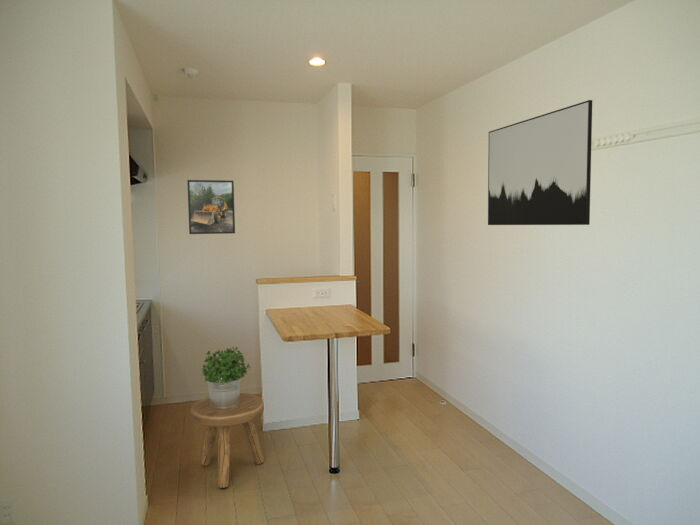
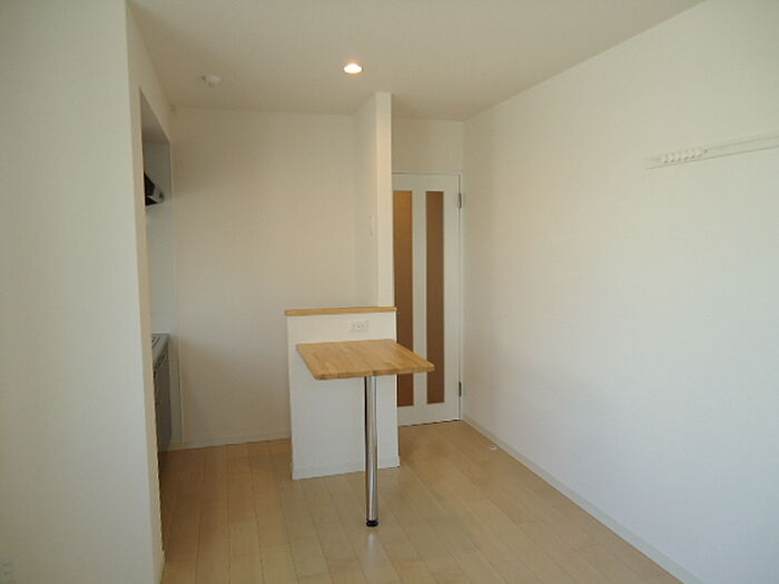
- potted plant [201,346,252,409]
- wall art [487,99,593,226]
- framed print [186,179,236,235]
- stool [190,392,265,489]
